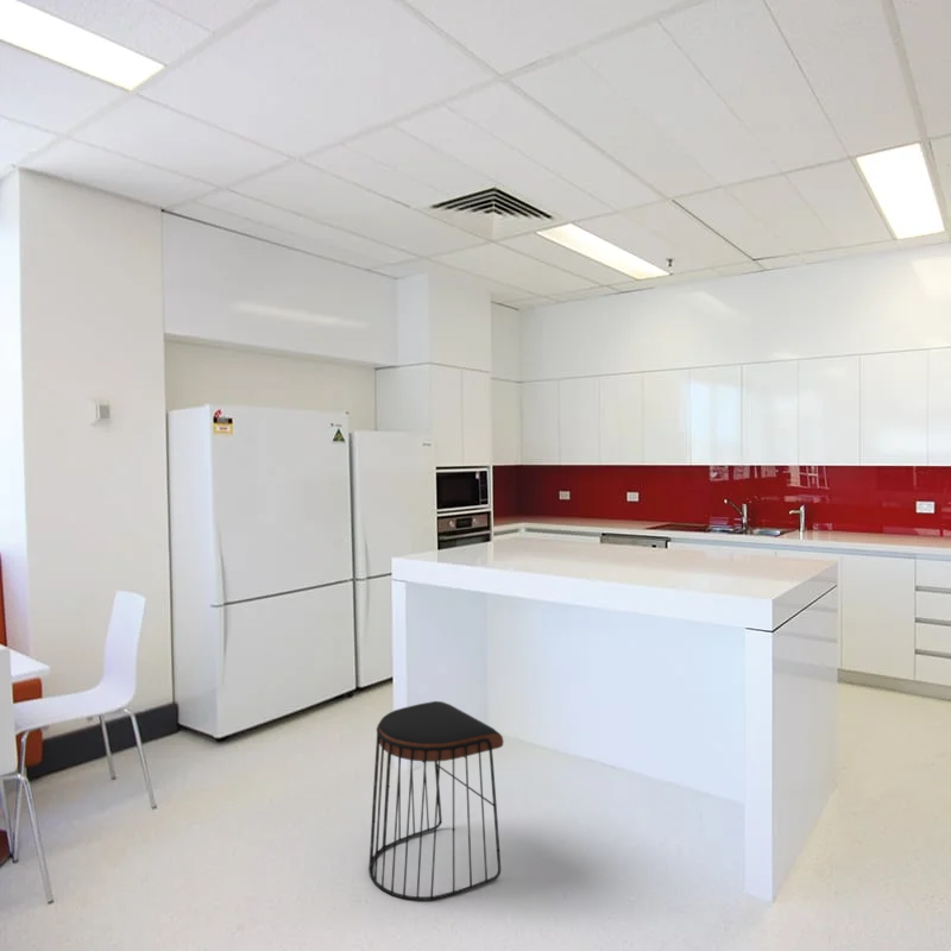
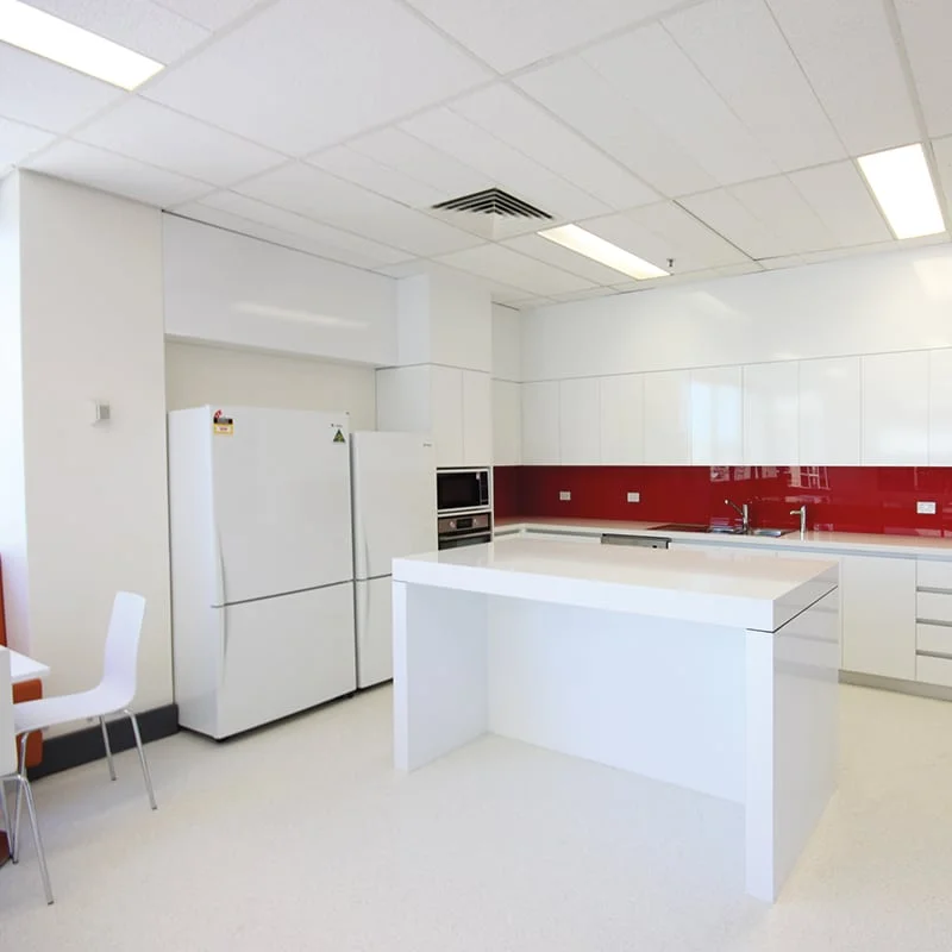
- stool [367,700,505,902]
